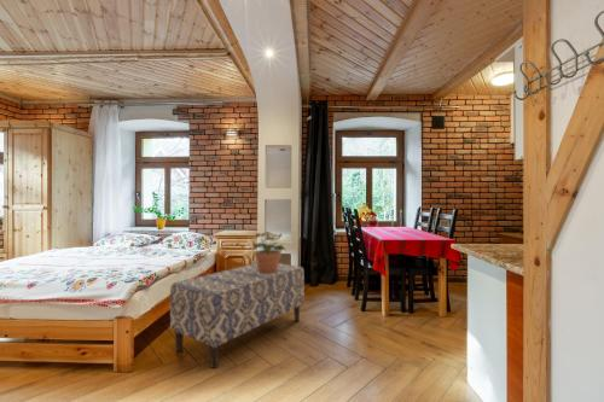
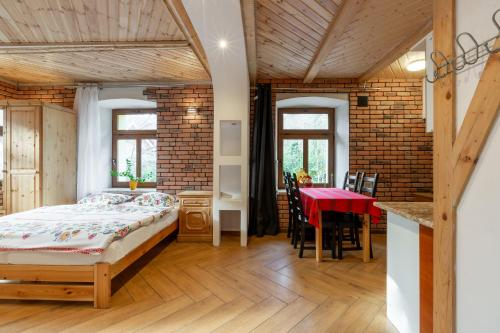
- potted plant [251,232,286,273]
- bench [169,262,306,369]
